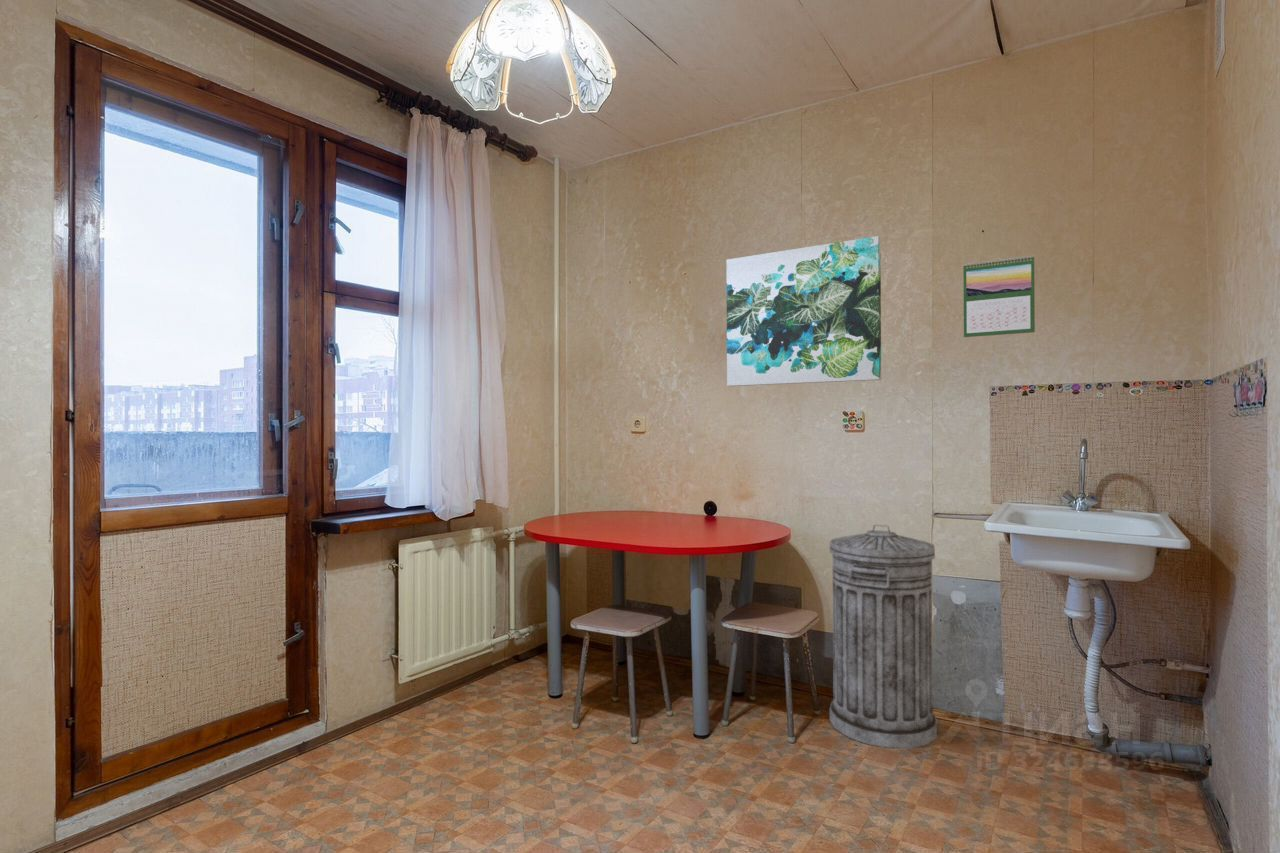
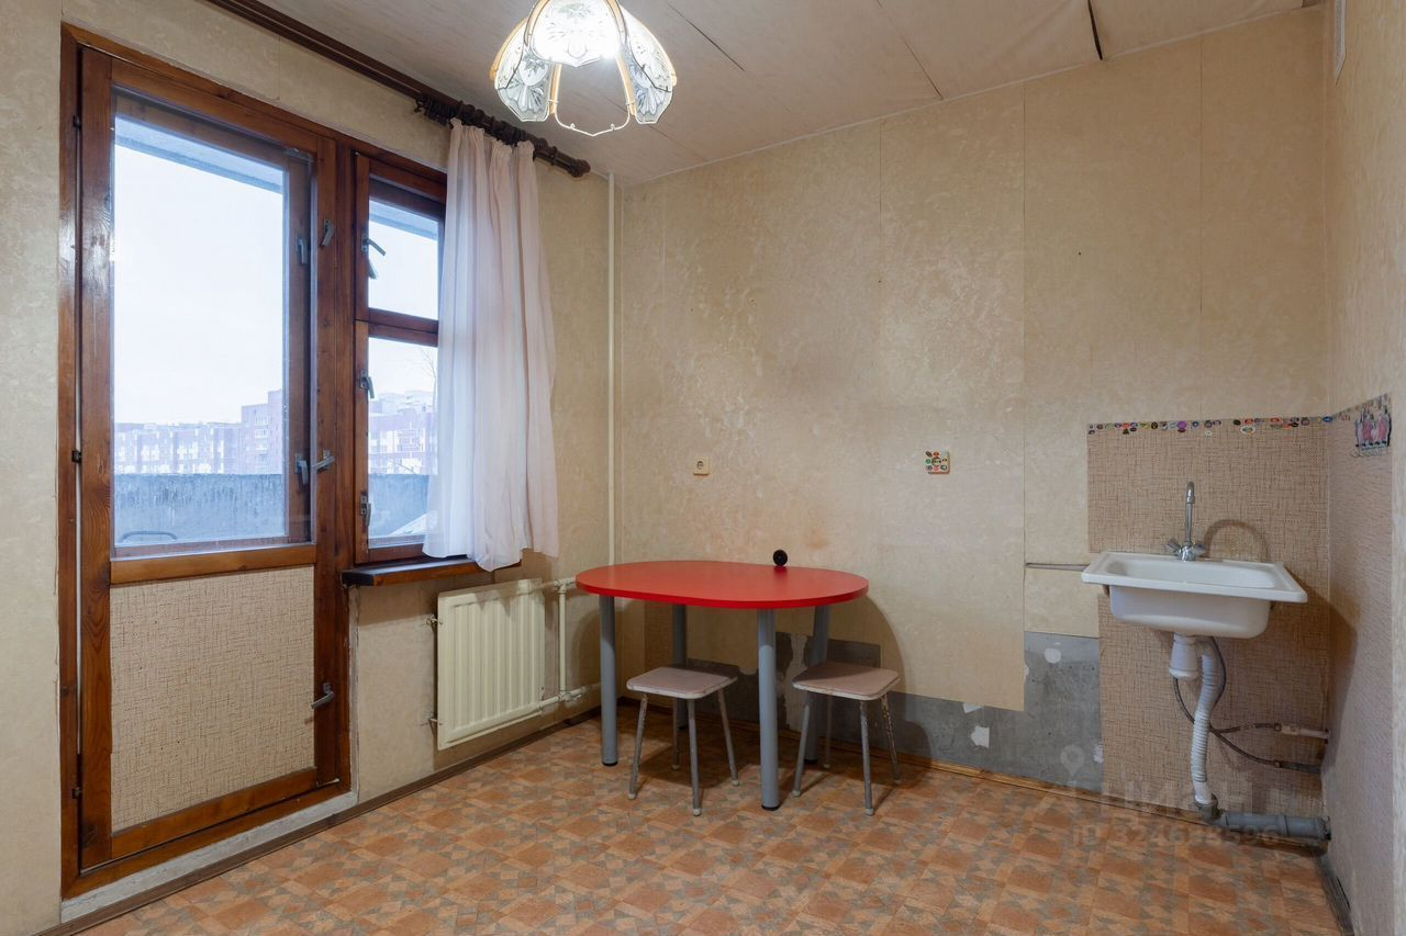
- trash can [829,524,938,749]
- calendar [962,255,1036,338]
- wall art [725,235,882,387]
